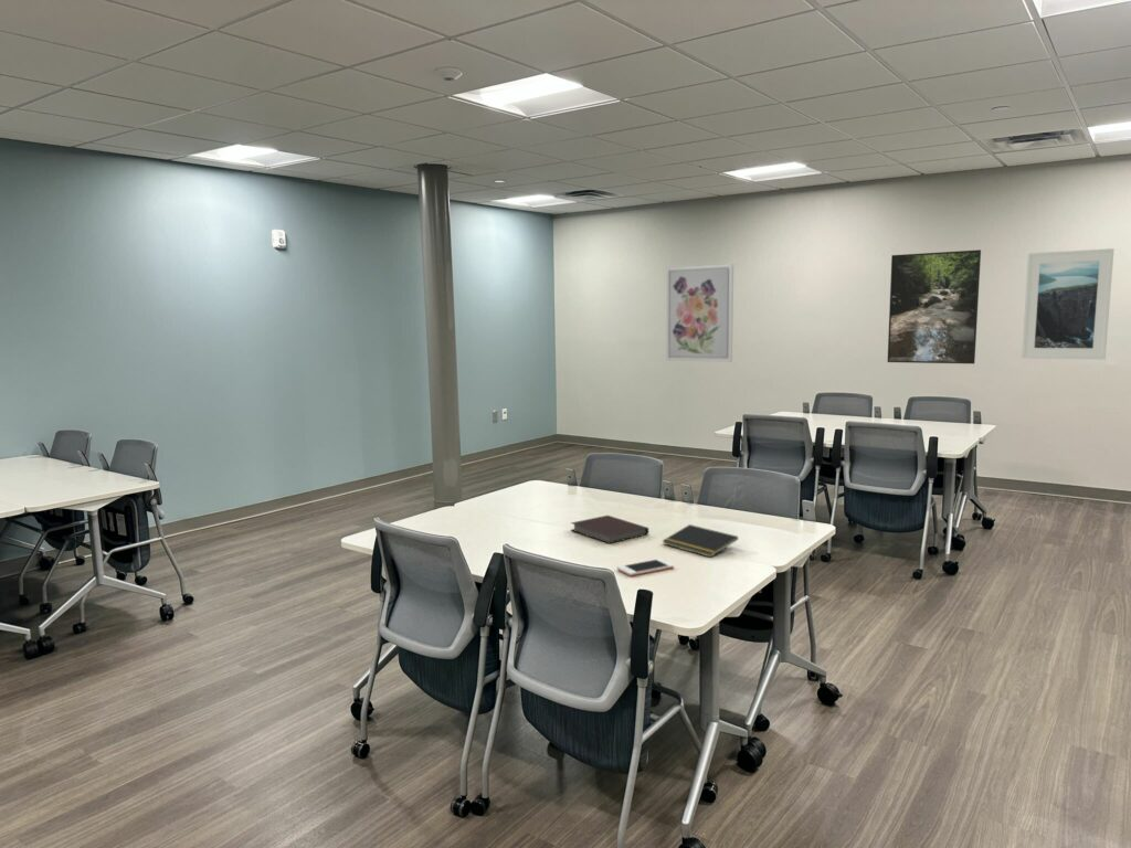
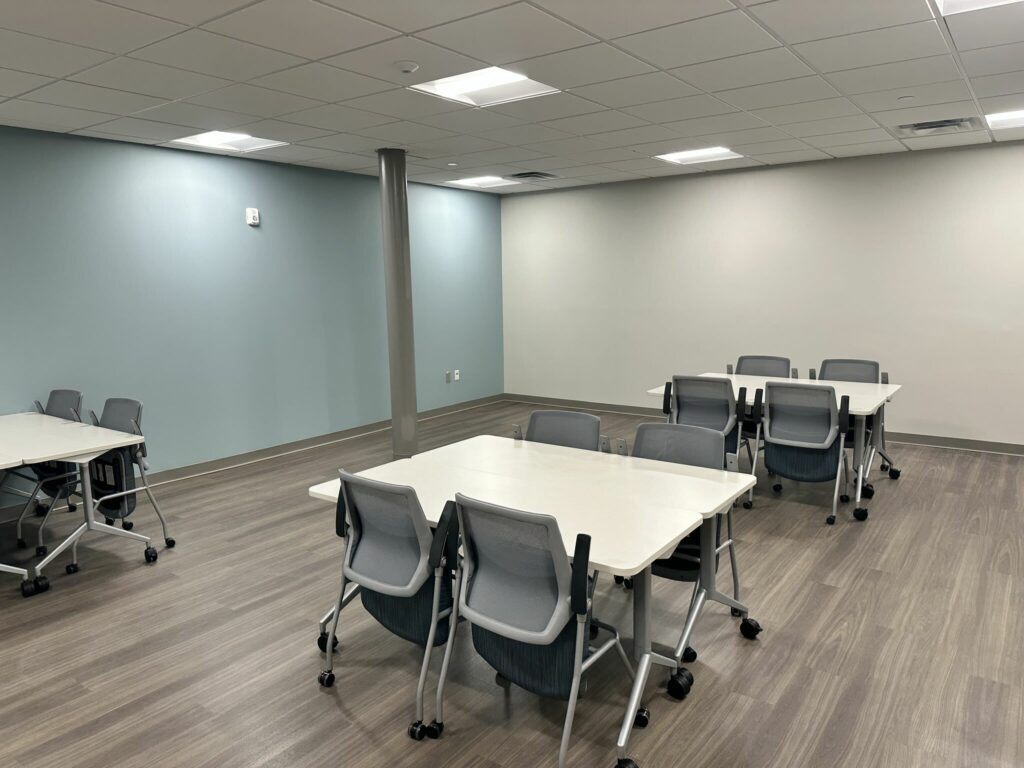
- notepad [662,523,739,559]
- notebook [570,515,649,544]
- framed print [887,248,982,365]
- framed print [1021,247,1116,361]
- cell phone [616,558,675,577]
- wall art [665,263,734,363]
